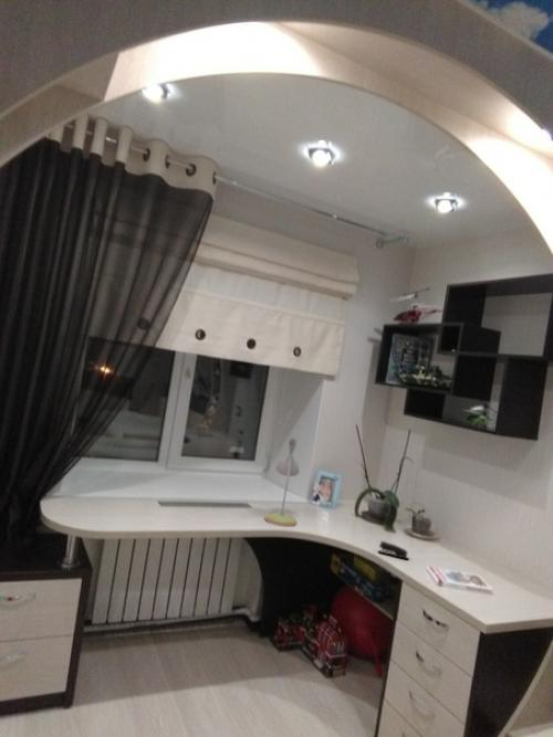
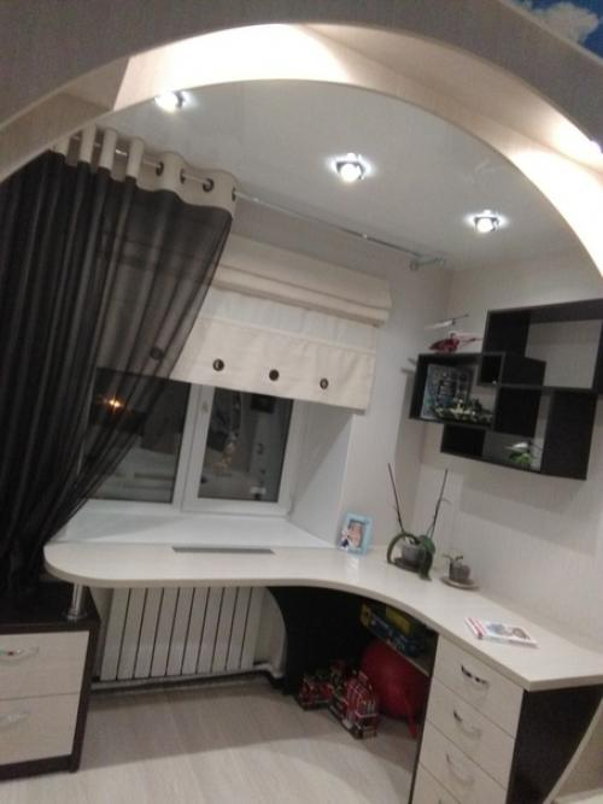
- desk lamp [263,436,301,528]
- stapler [377,540,409,560]
